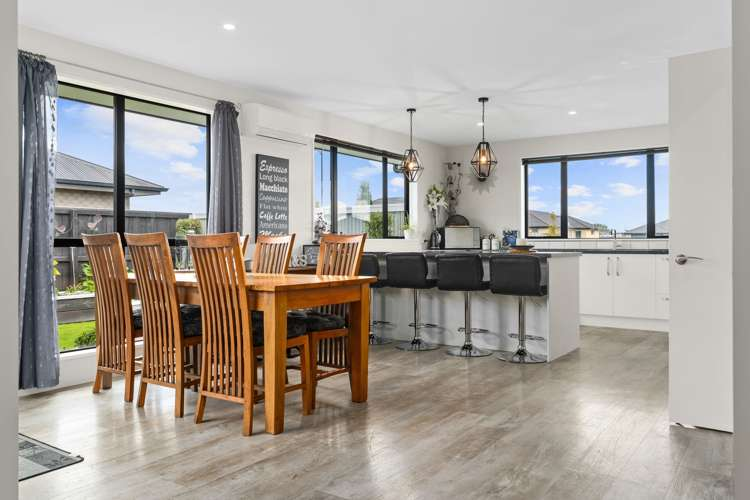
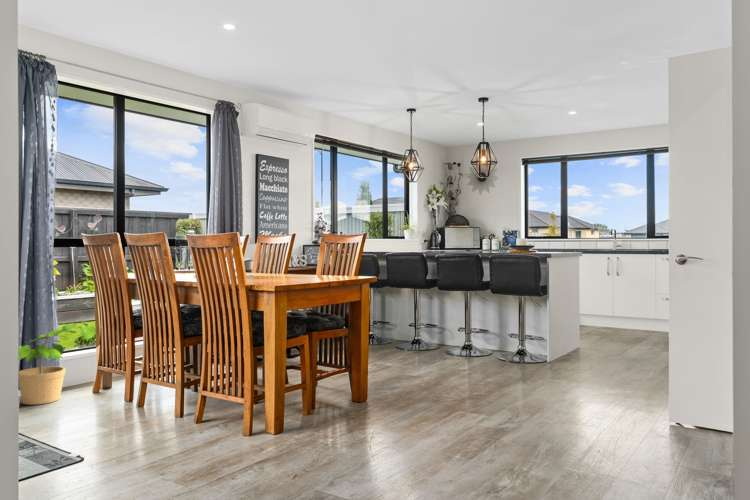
+ potted plant [18,322,102,406]
